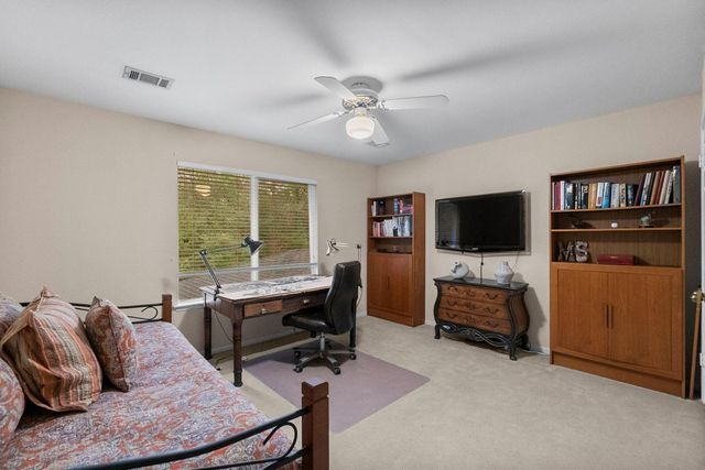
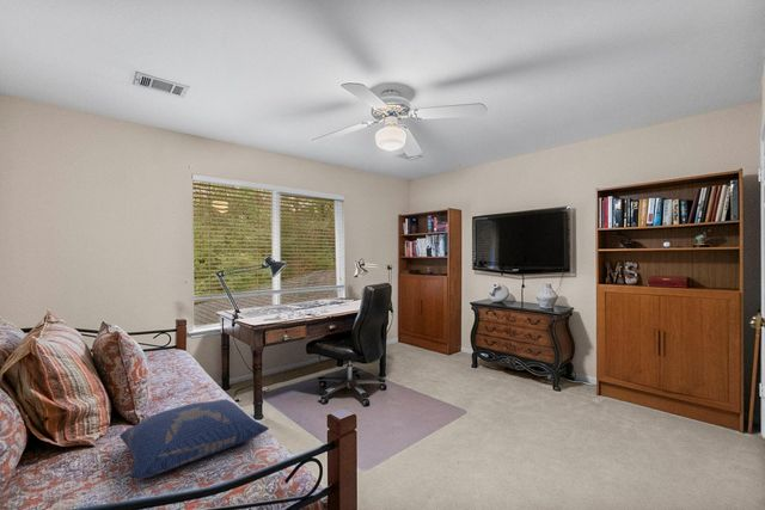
+ cushion [118,398,270,480]
